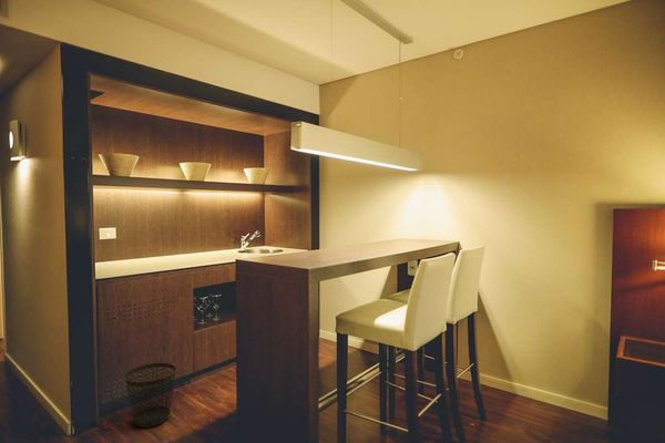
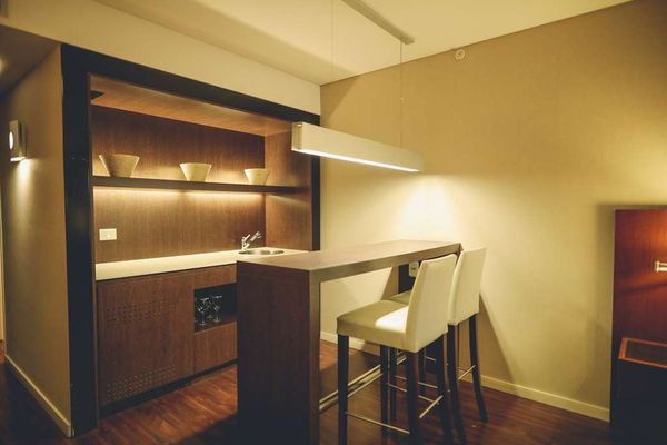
- wastebasket [124,362,177,429]
